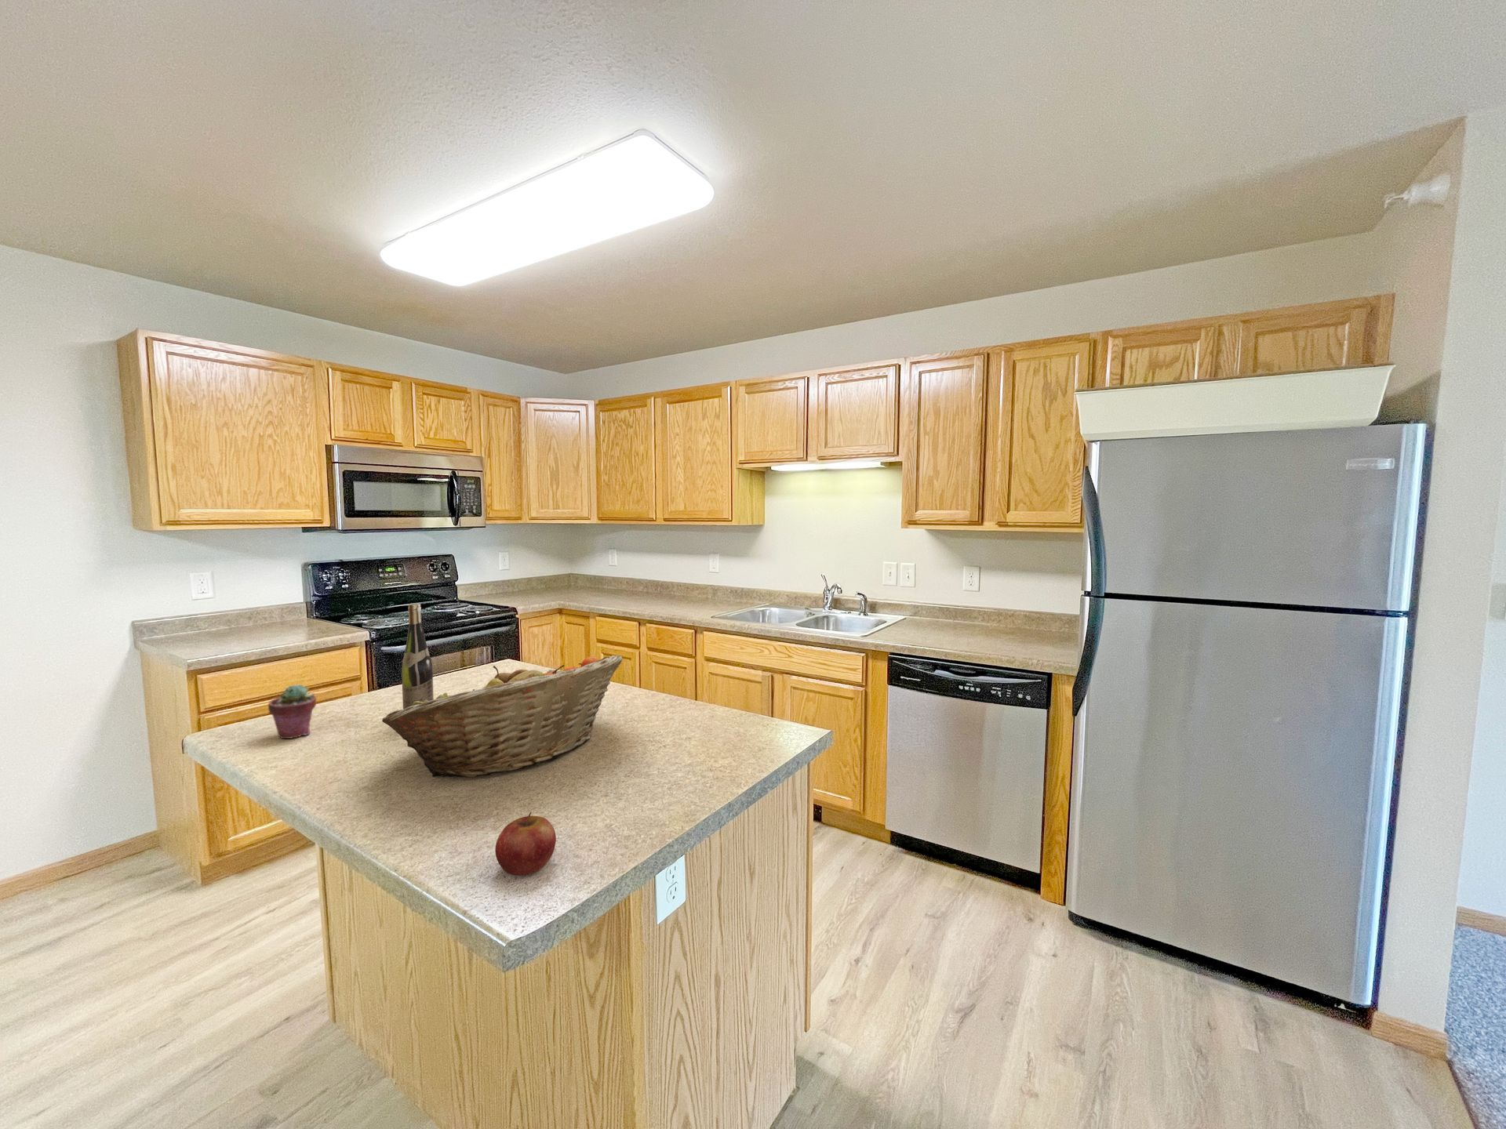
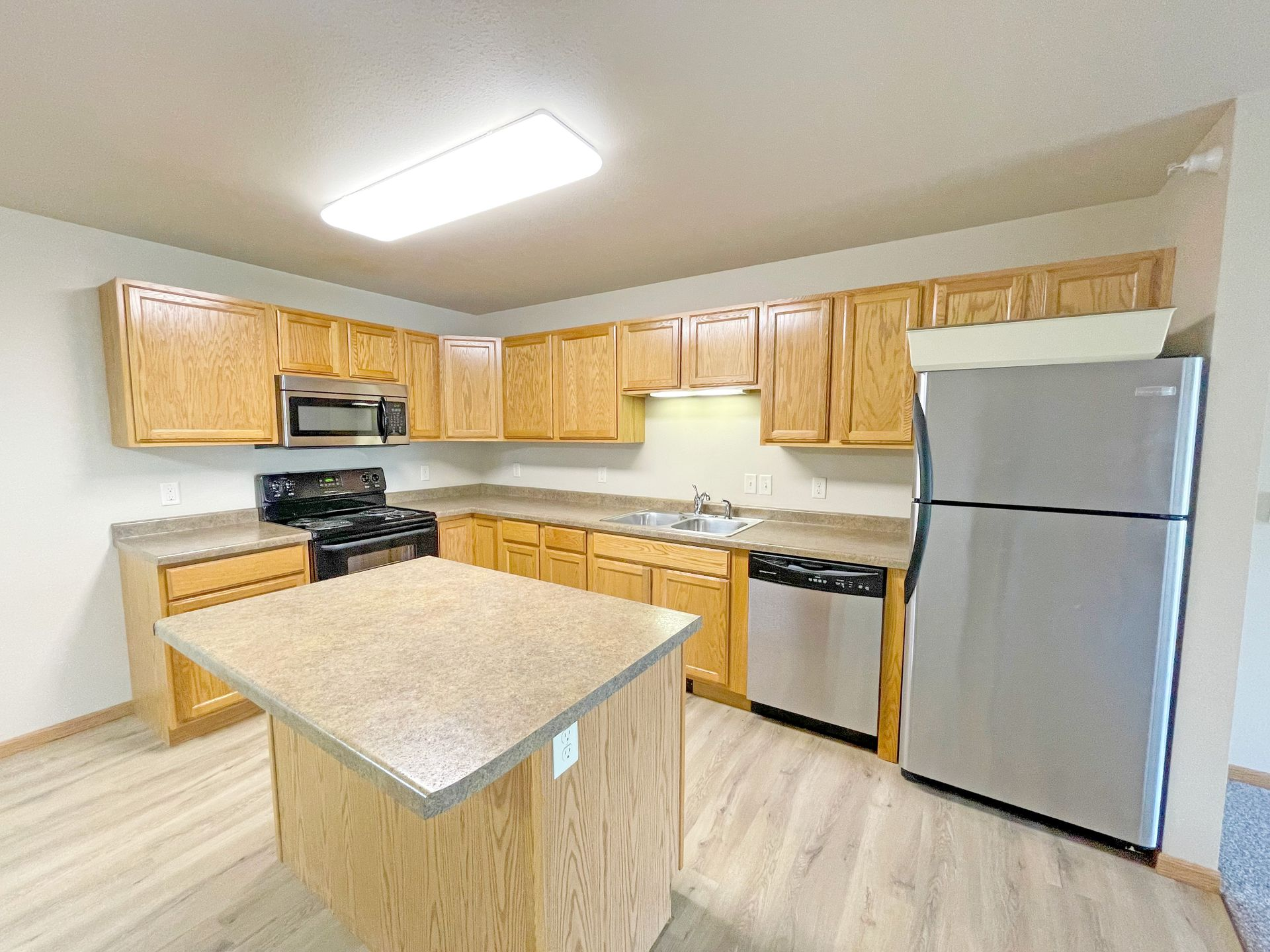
- fruit basket [381,655,624,778]
- potted succulent [268,683,317,739]
- apple [494,811,557,875]
- wine bottle [401,602,434,709]
